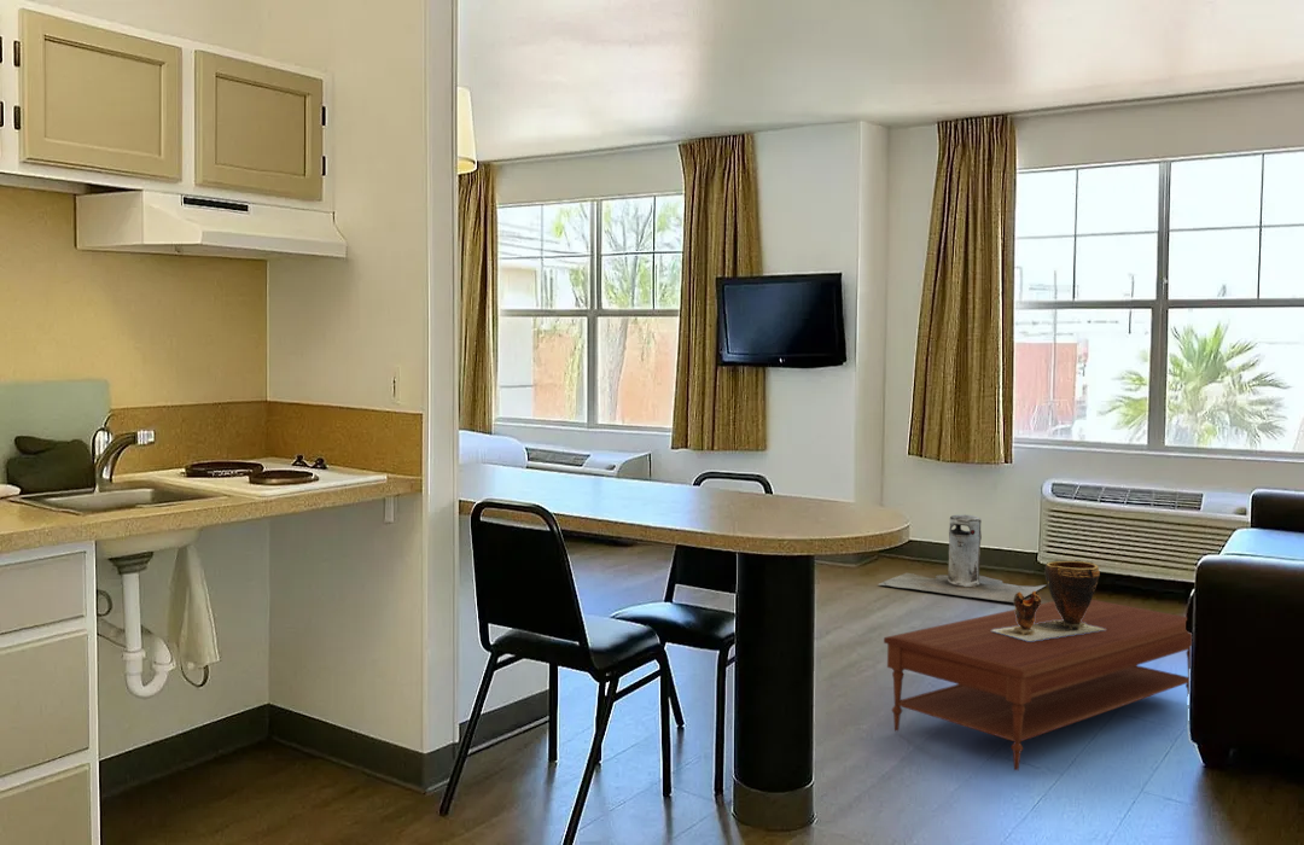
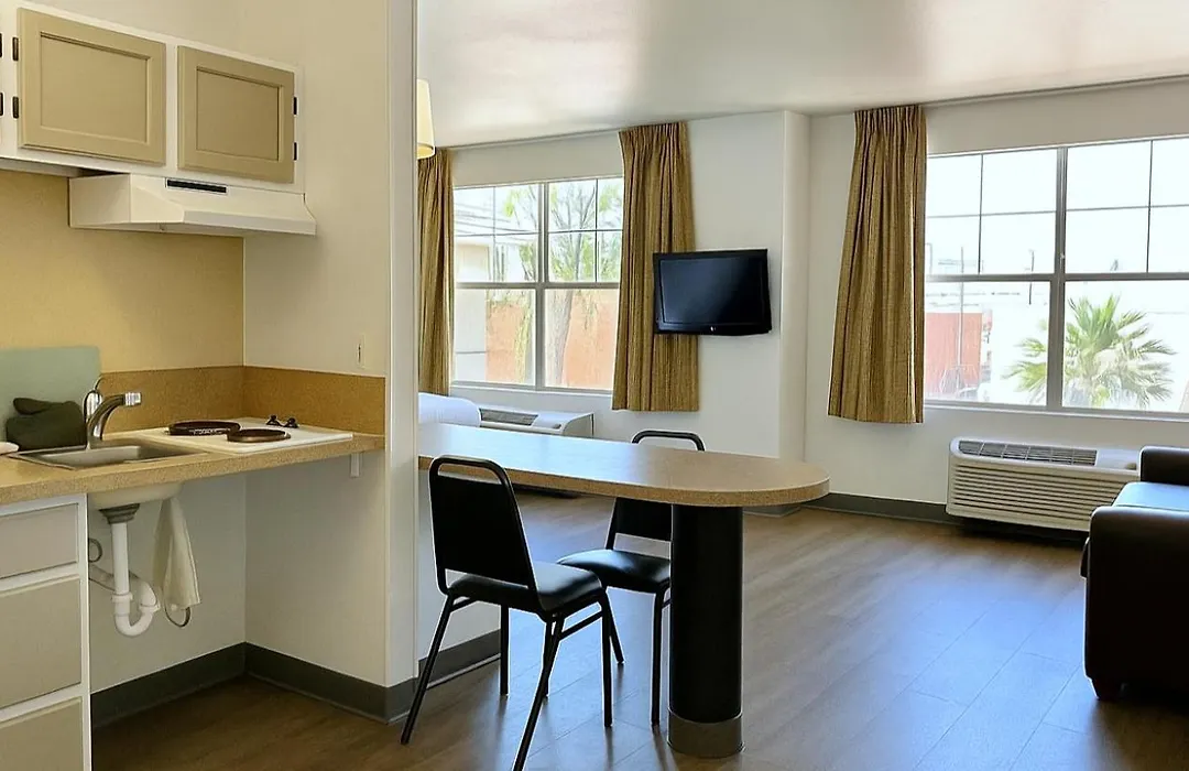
- trash can [878,514,1046,604]
- clay pot [991,559,1106,641]
- coffee table [883,599,1193,773]
